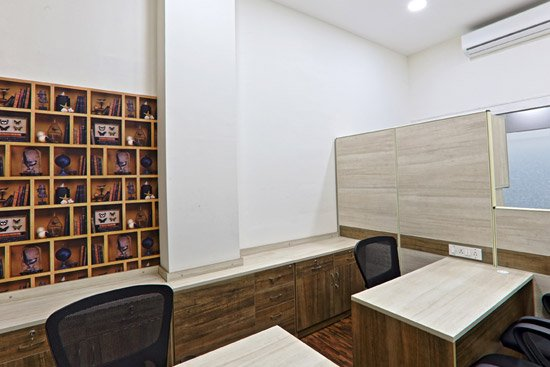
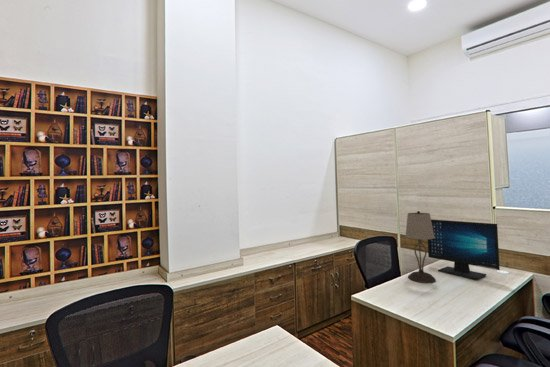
+ table lamp [405,210,437,284]
+ computer monitor [427,218,501,281]
